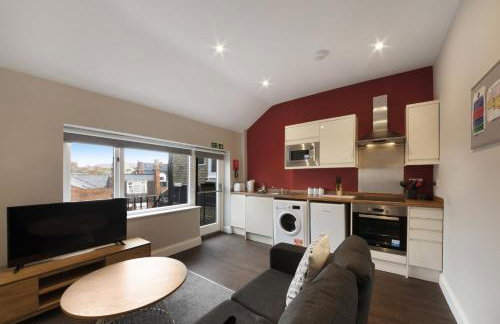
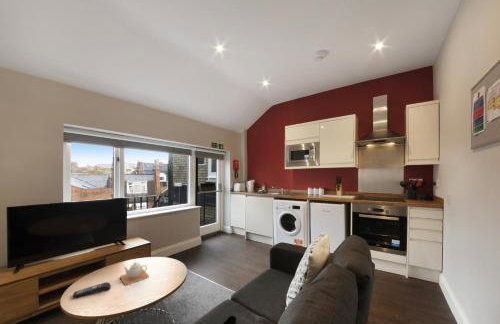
+ remote control [72,281,112,299]
+ teapot [119,261,150,287]
